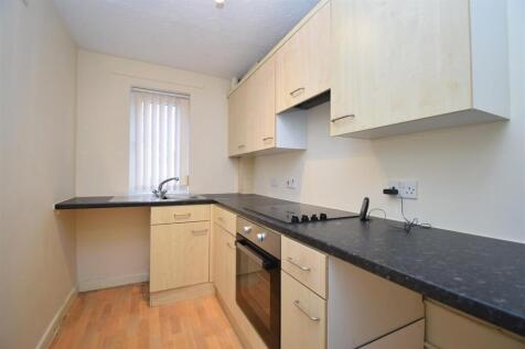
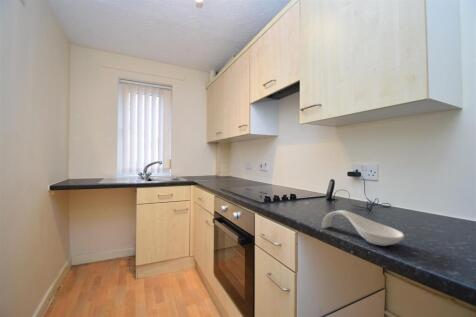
+ spoon rest [321,209,405,247]
